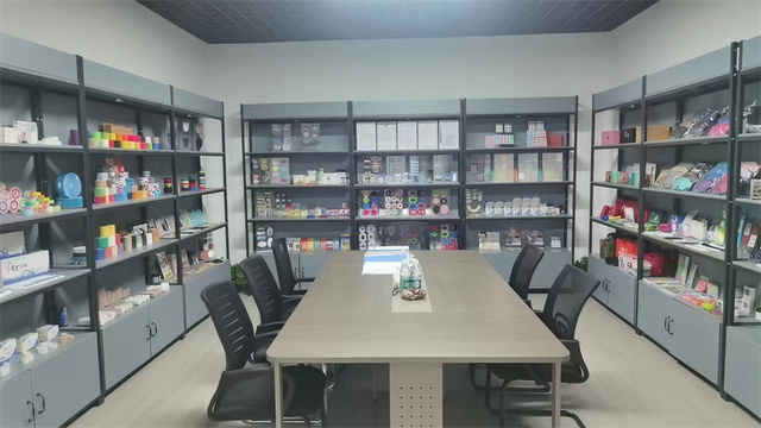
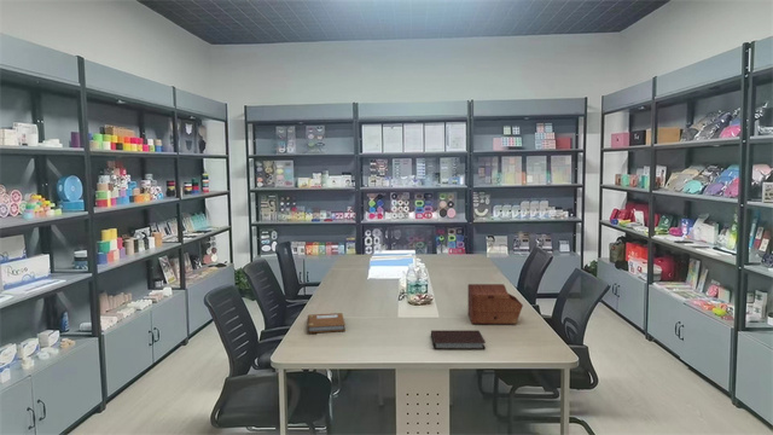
+ sewing box [467,283,524,325]
+ notebook [430,329,487,350]
+ notebook [306,312,347,334]
